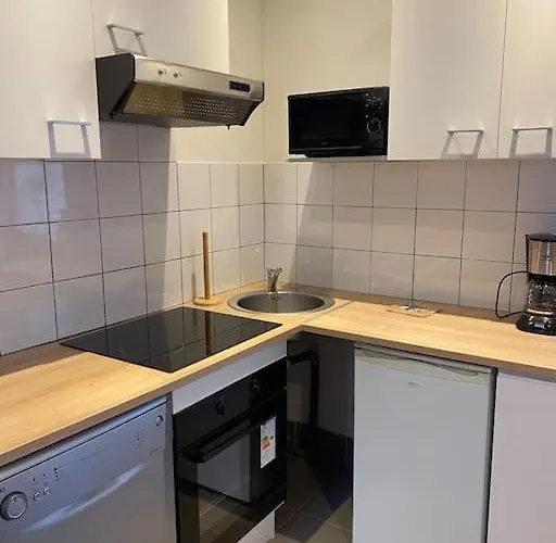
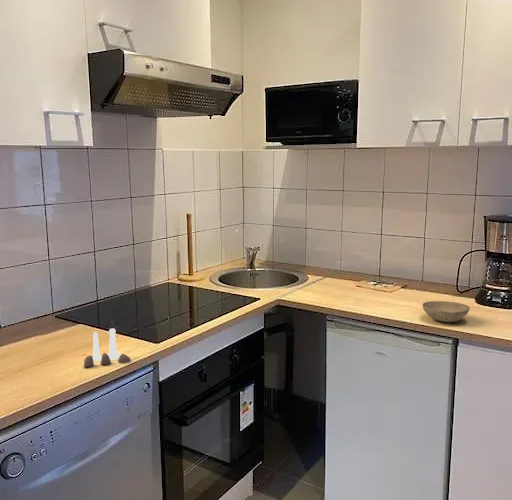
+ salt and pepper shaker set [83,327,132,368]
+ bowl [421,300,471,323]
